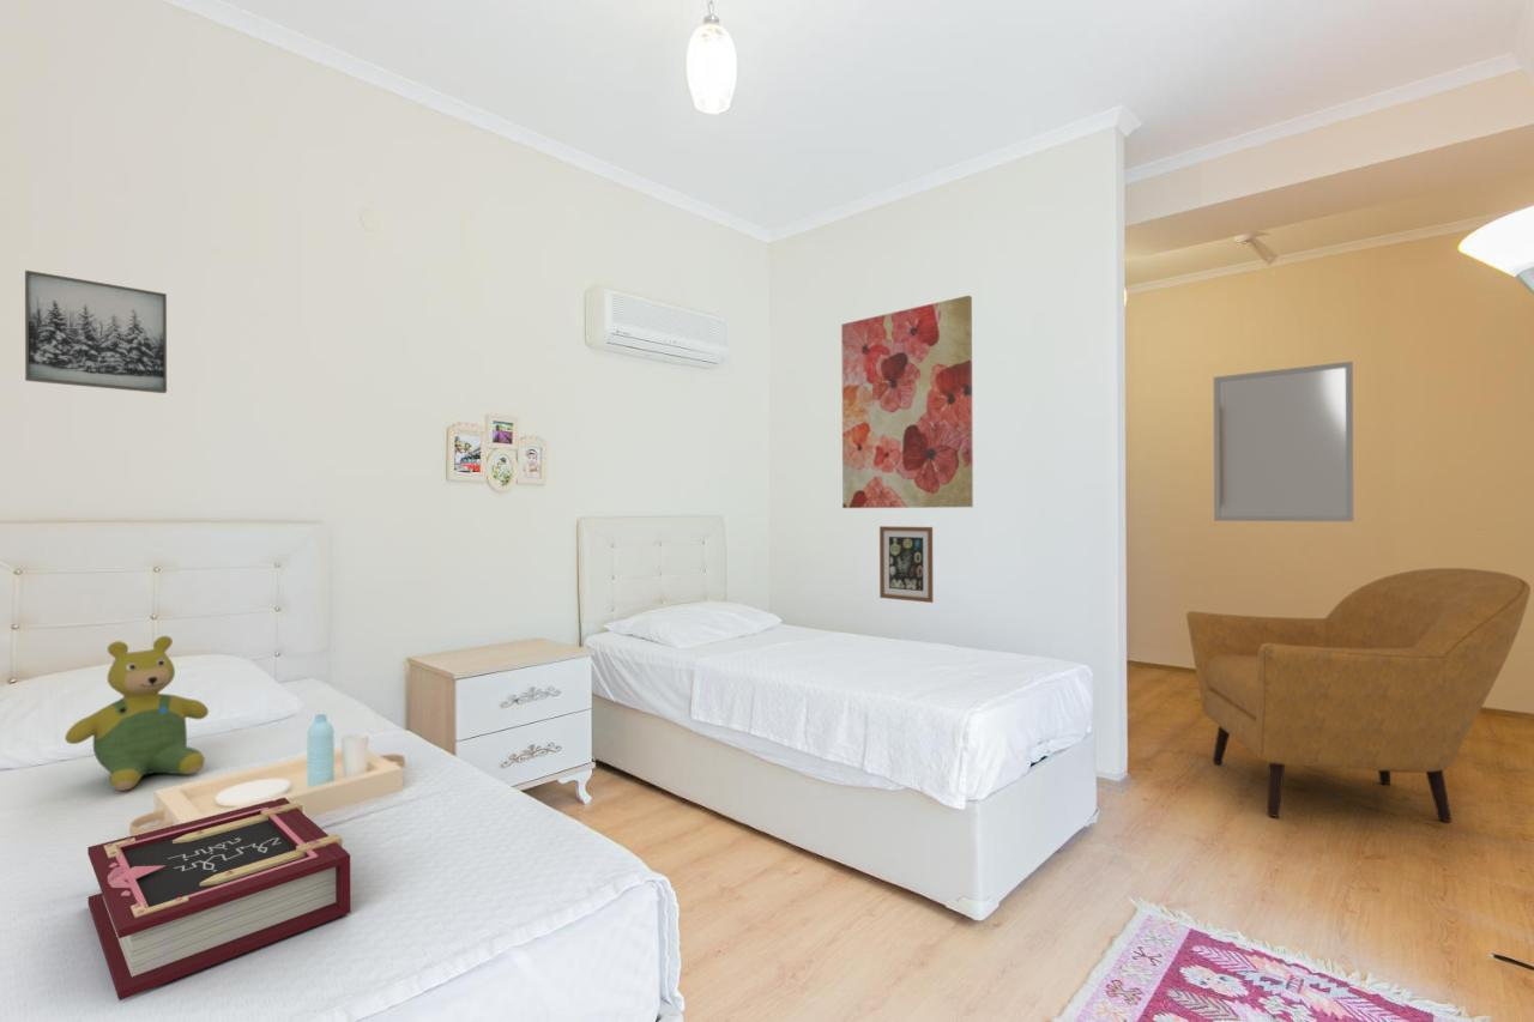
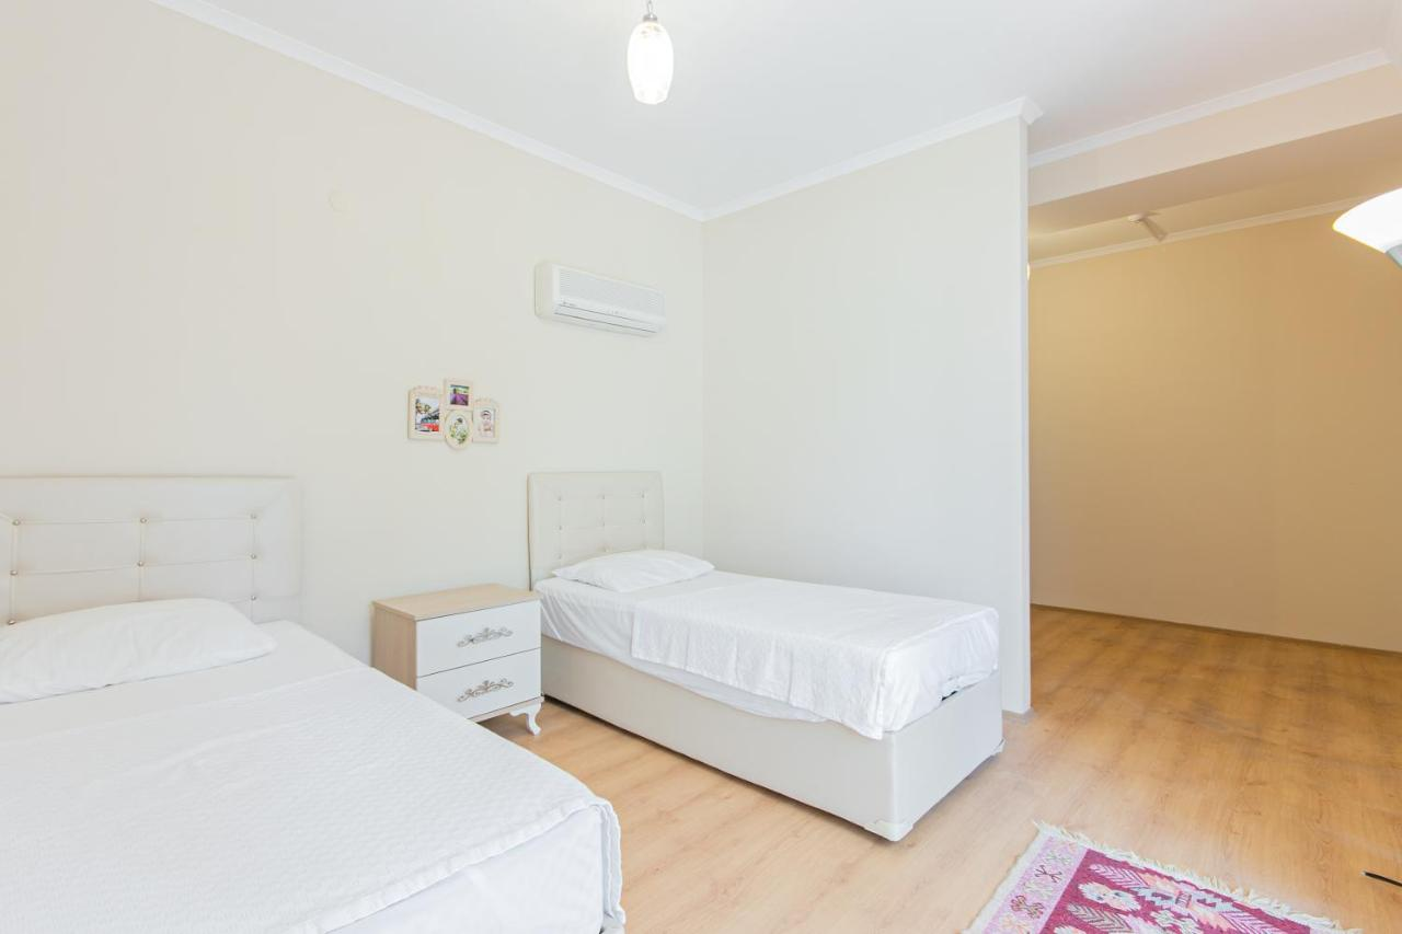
- teddy bear [64,635,210,792]
- book [86,797,351,1002]
- serving tray [128,713,406,836]
- wall art [24,270,168,394]
- wall art [878,525,934,604]
- wall art [840,295,974,509]
- home mirror [1213,361,1354,522]
- armchair [1185,567,1532,823]
